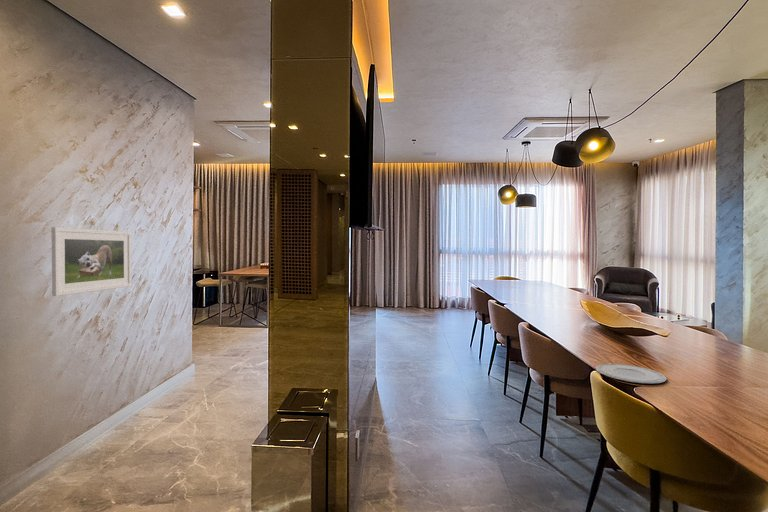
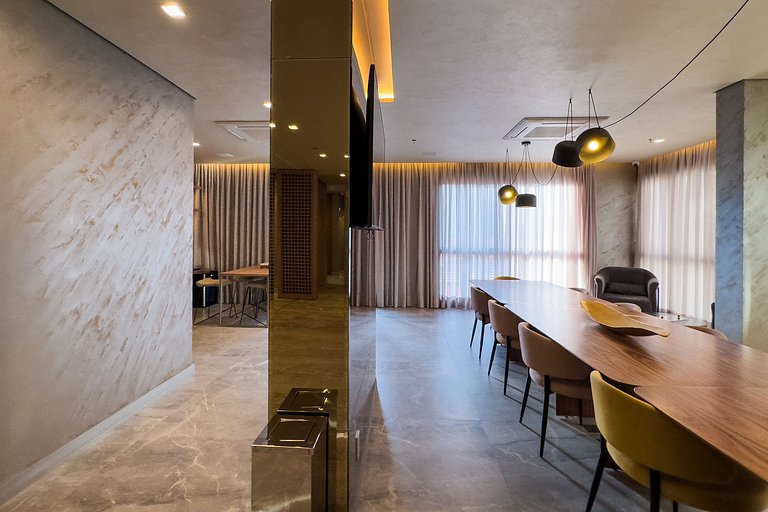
- plate [594,363,668,385]
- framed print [50,226,132,297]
